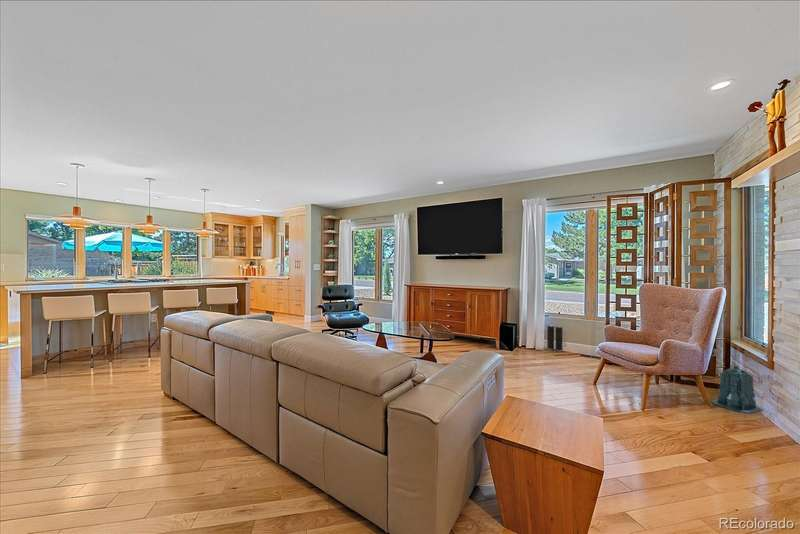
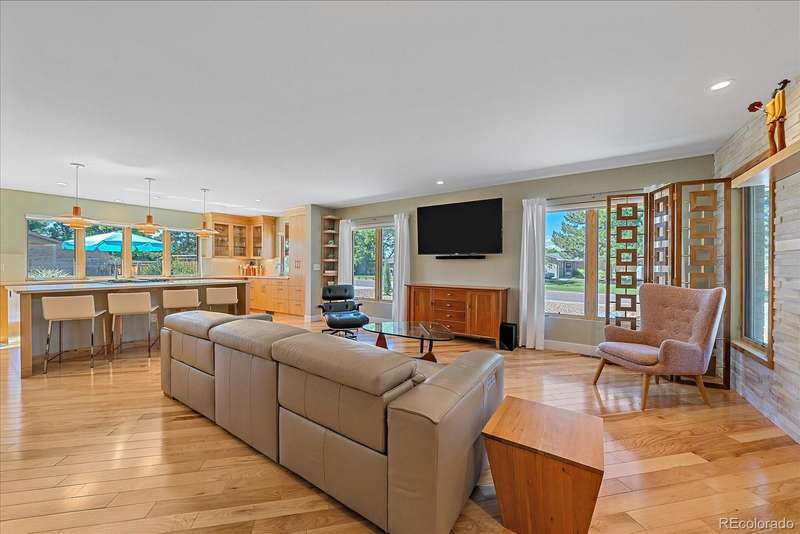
- lantern [711,364,764,415]
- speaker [544,324,567,352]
